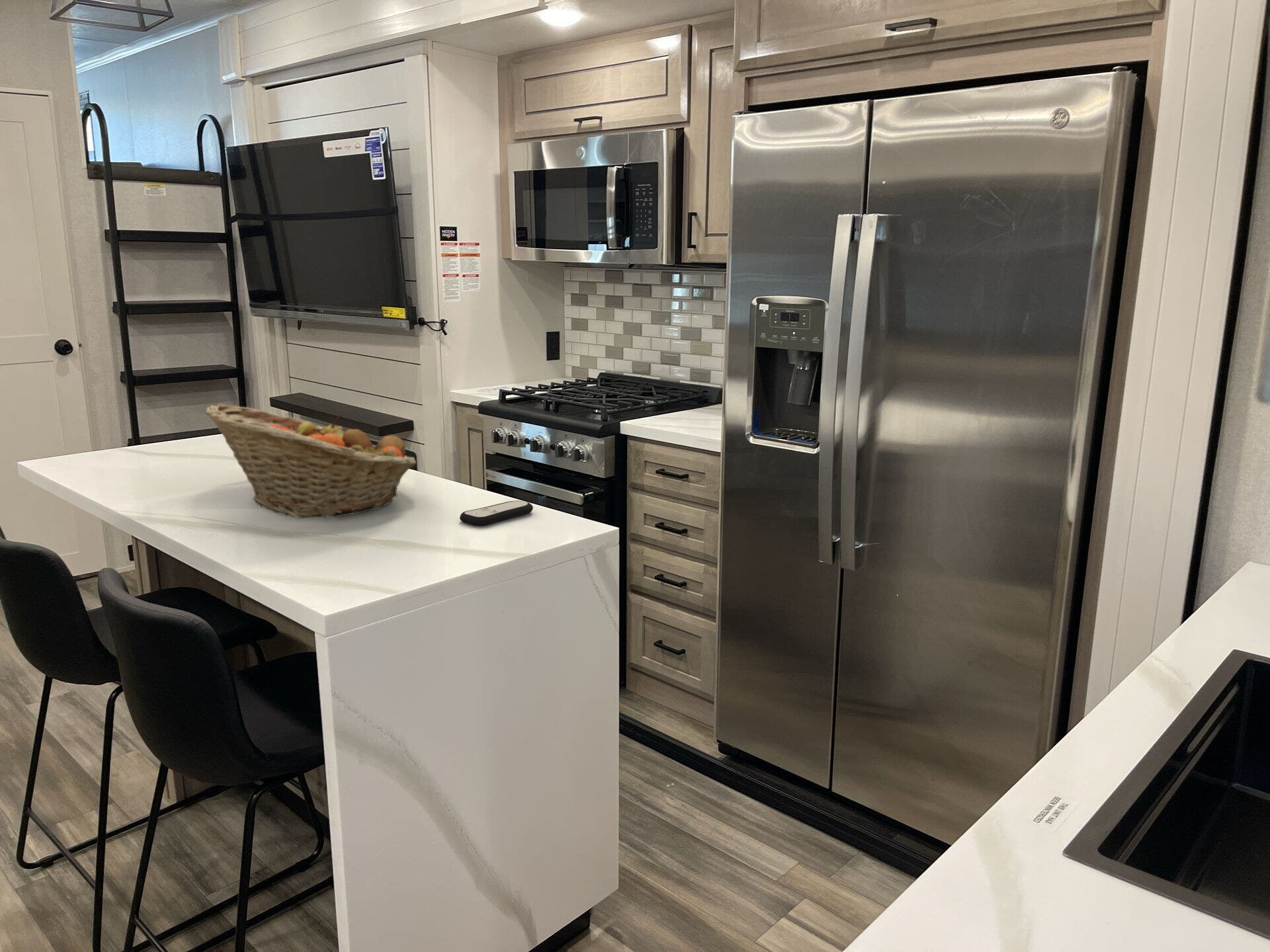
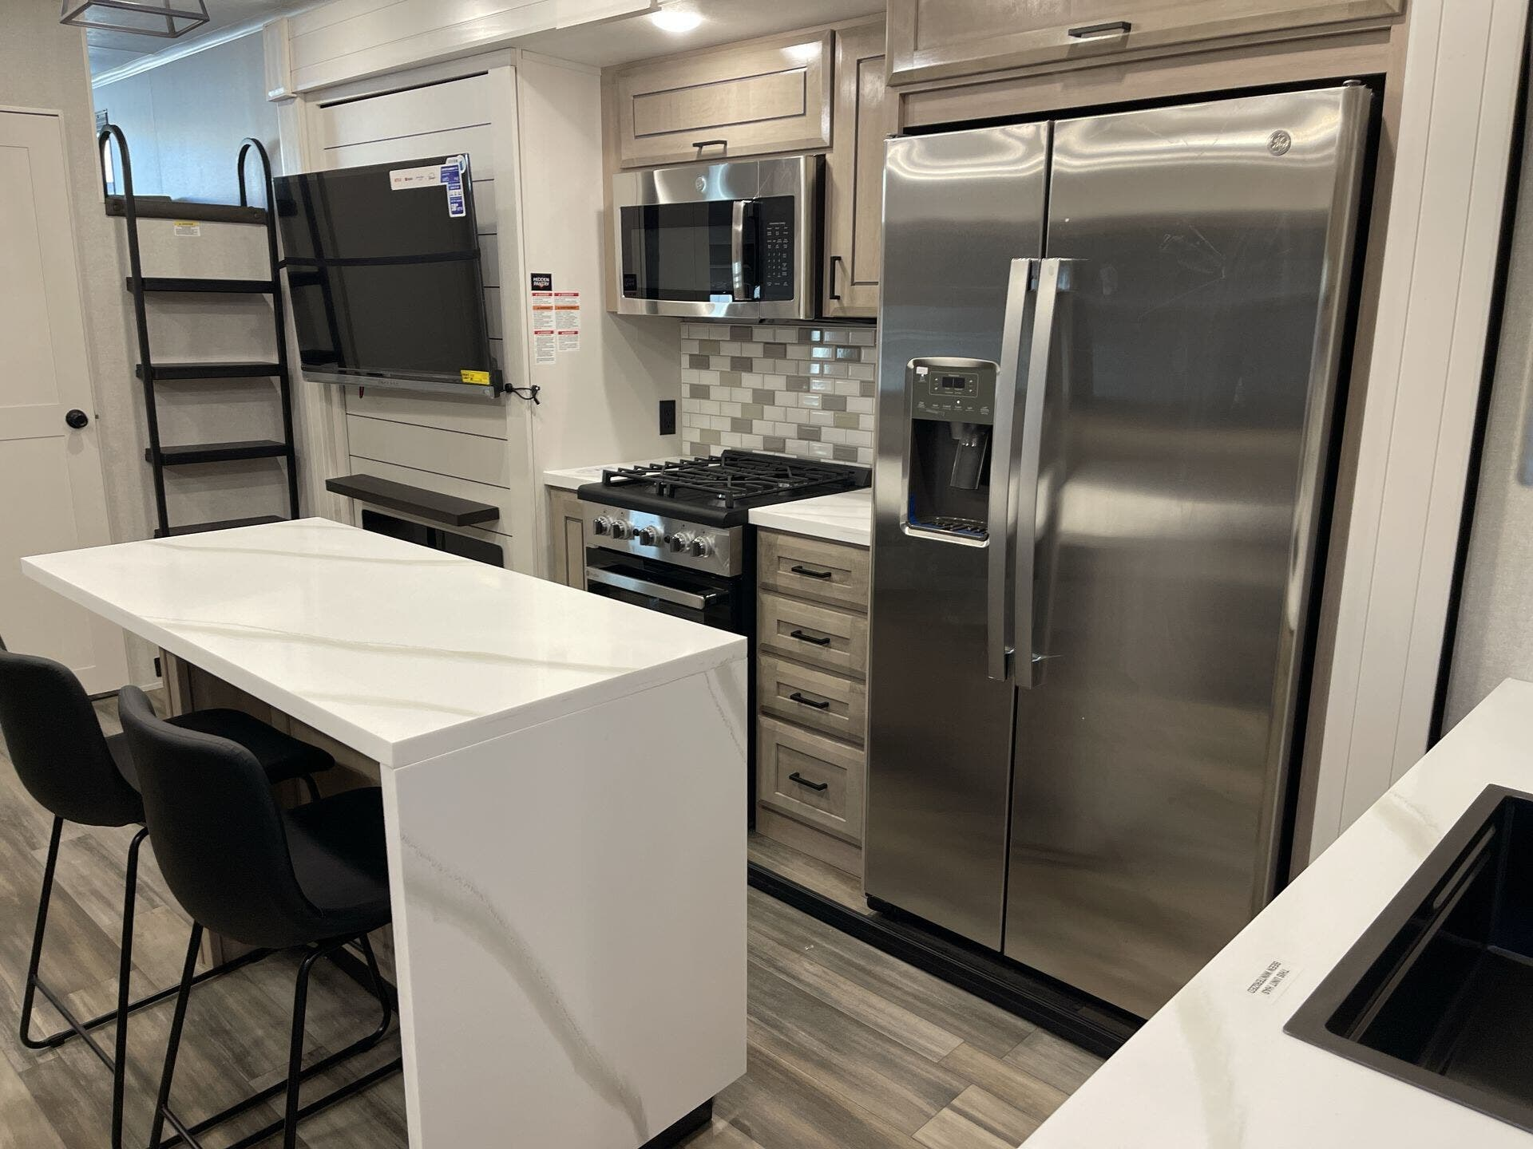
- remote control [459,500,534,527]
- fruit basket [204,403,417,519]
